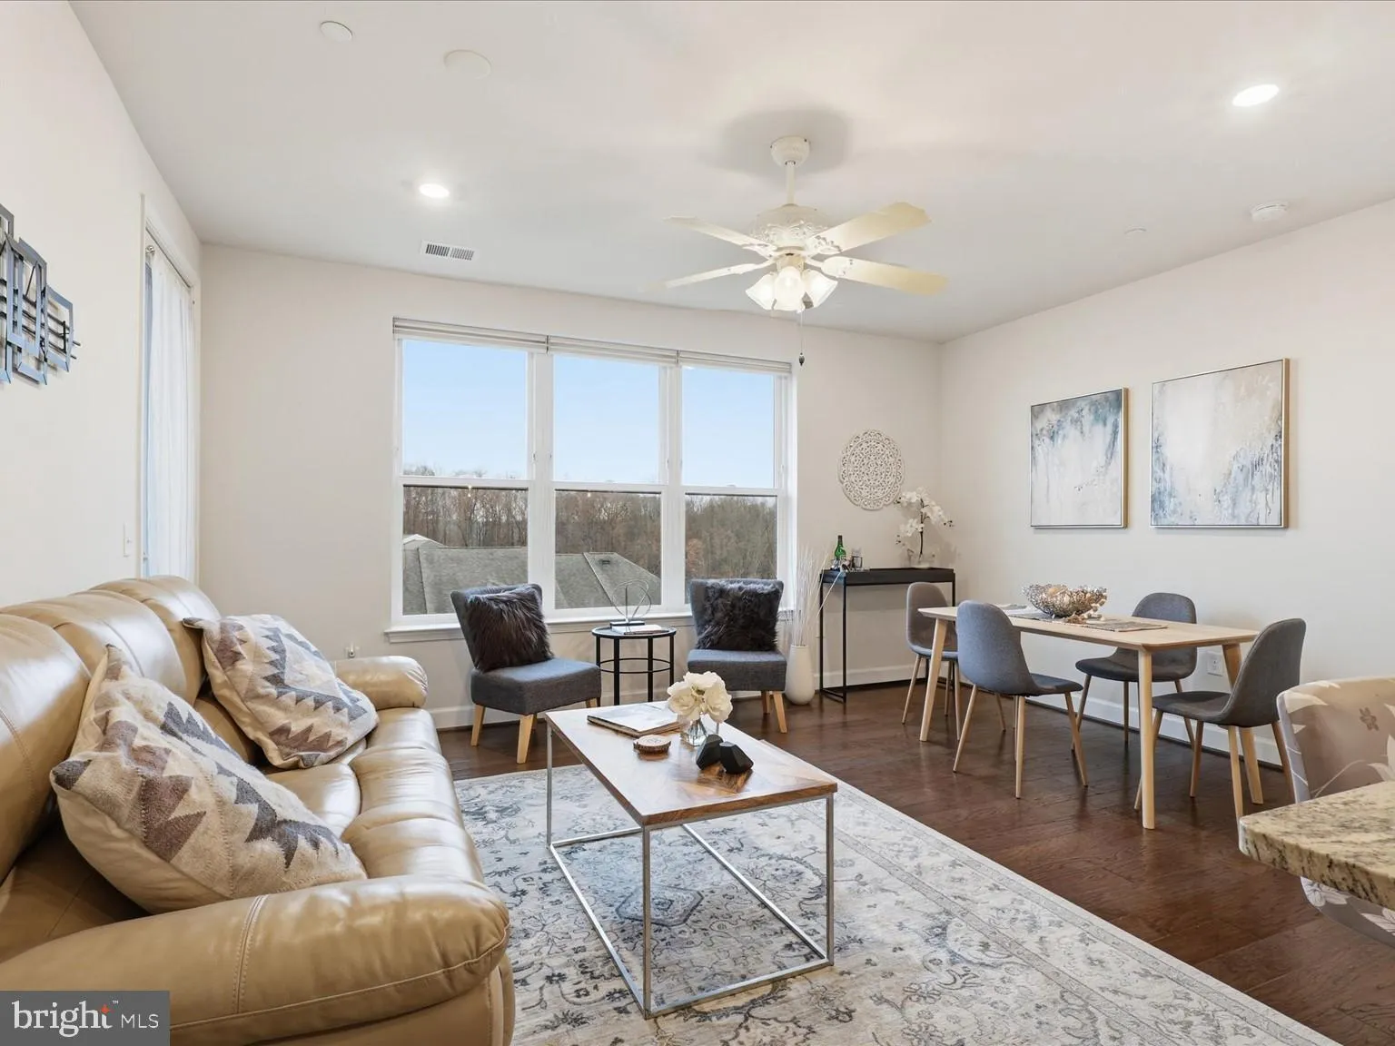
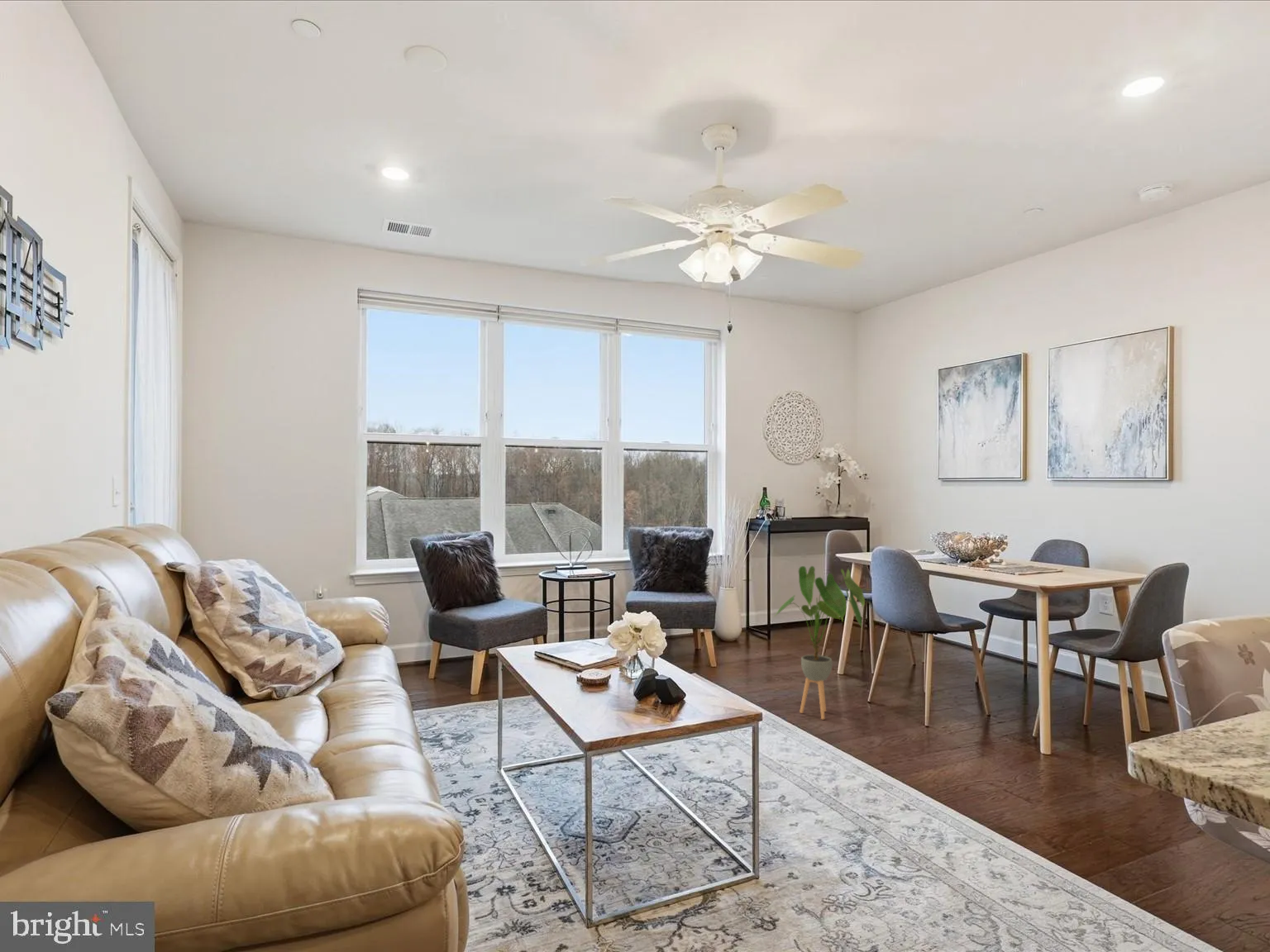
+ house plant [773,565,866,720]
